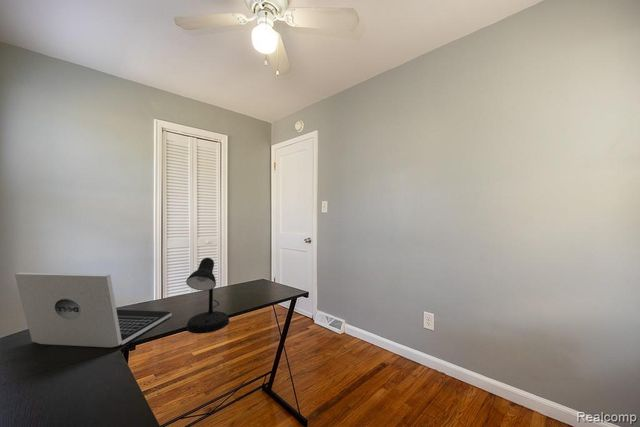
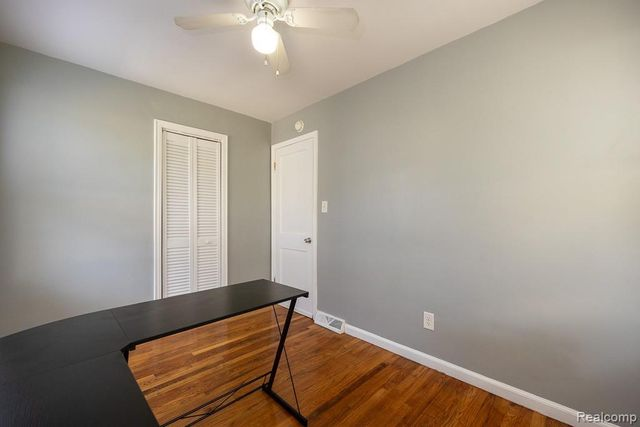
- desk lamp [185,257,230,335]
- laptop [14,272,173,348]
